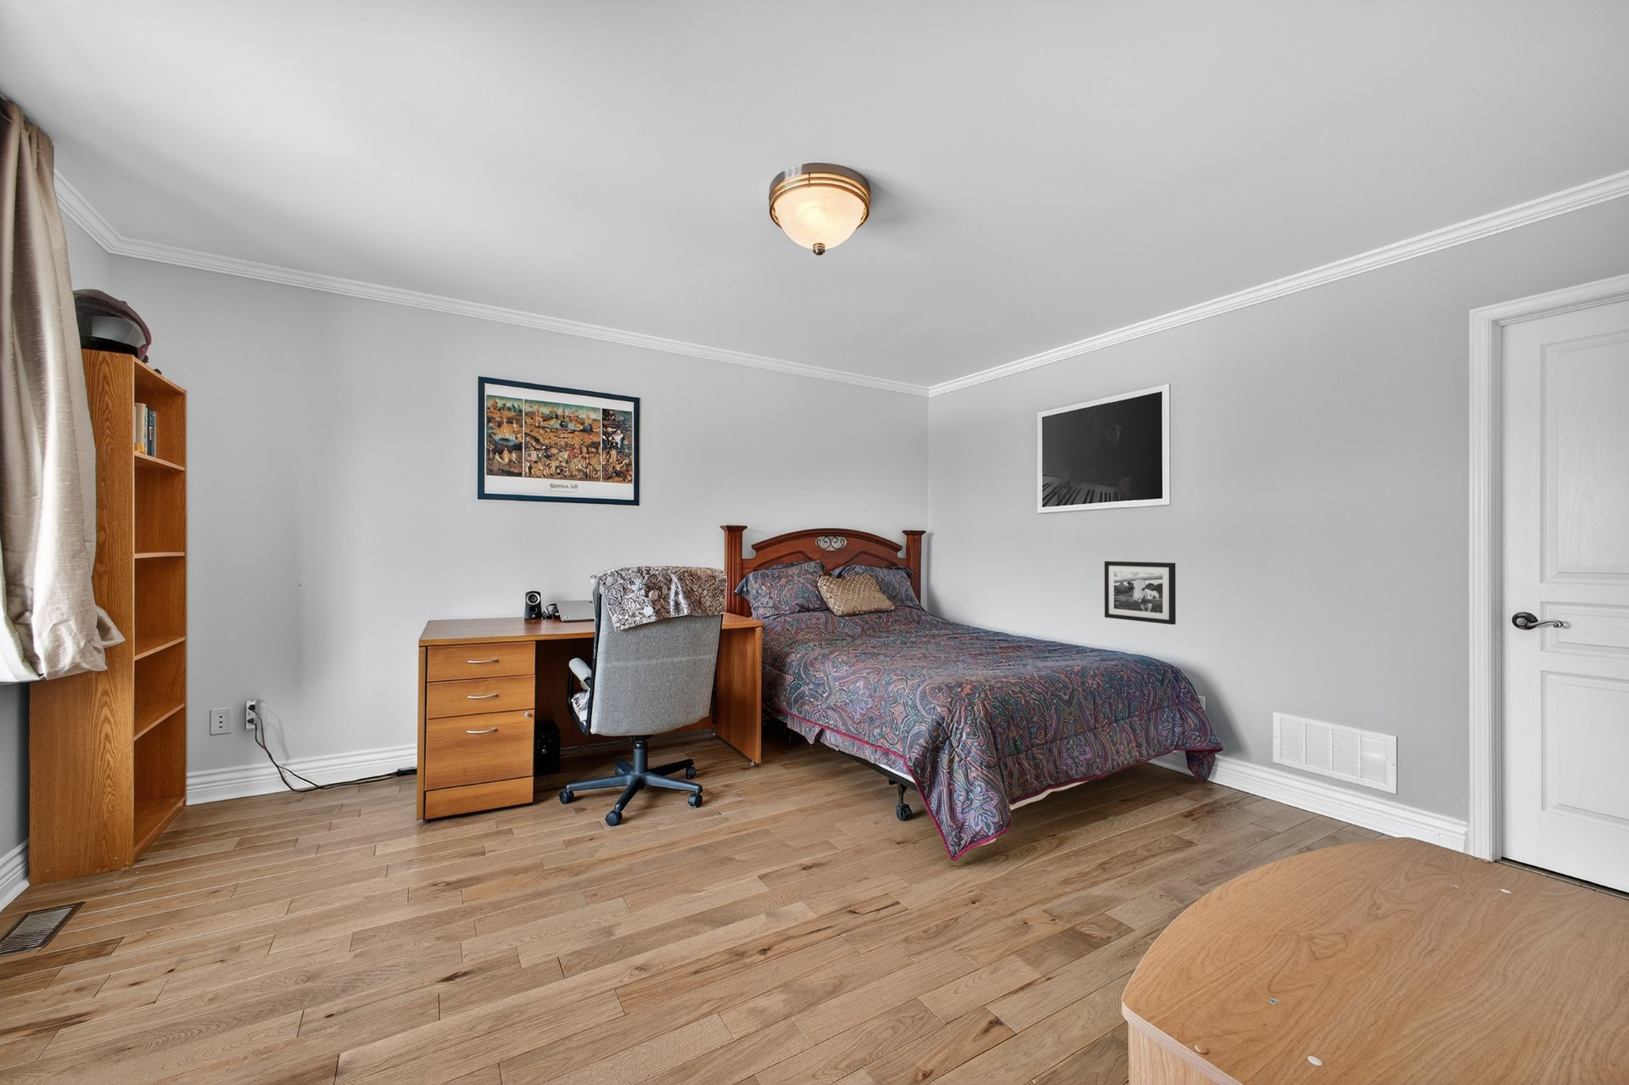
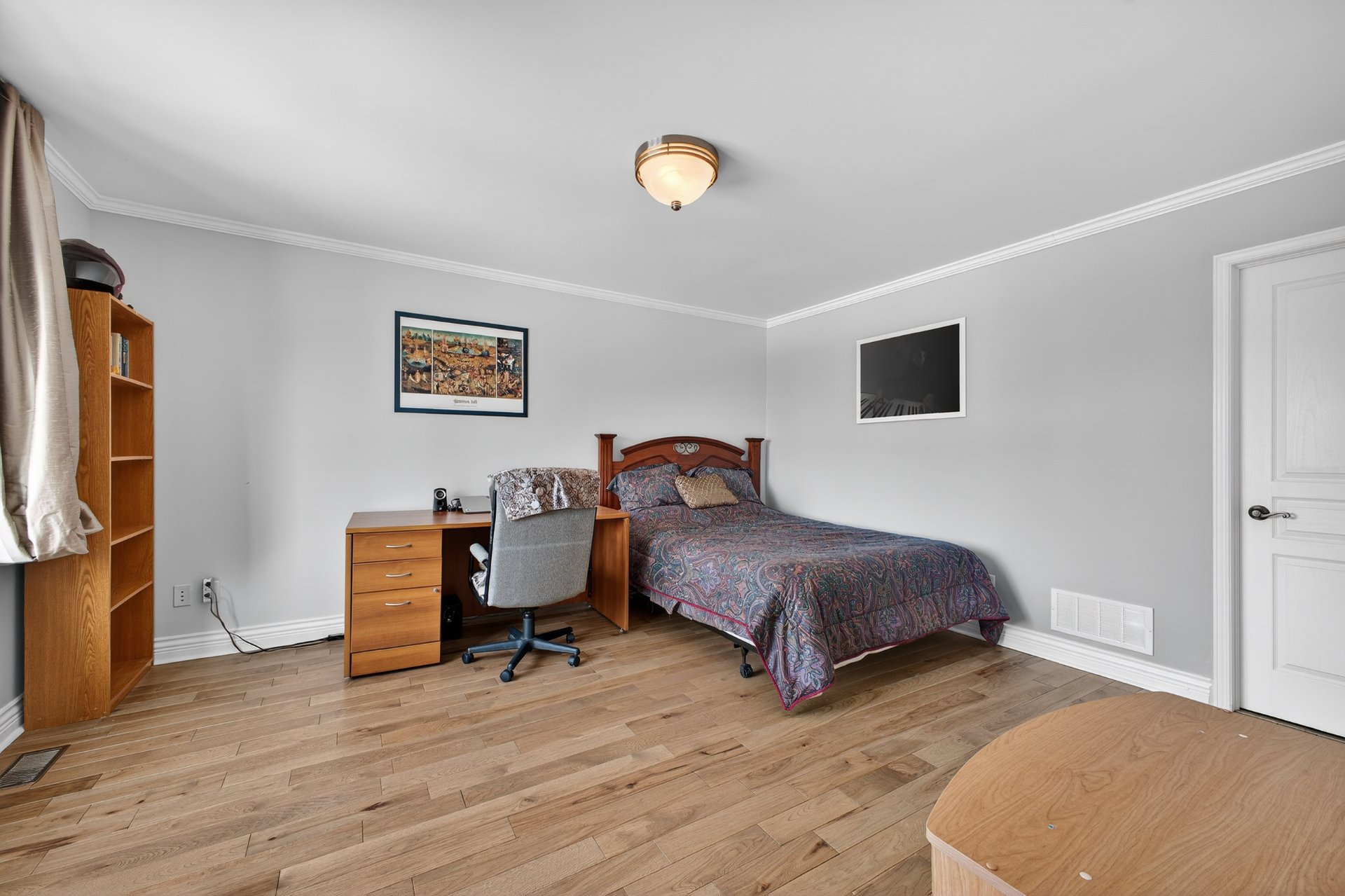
- picture frame [1103,561,1177,625]
